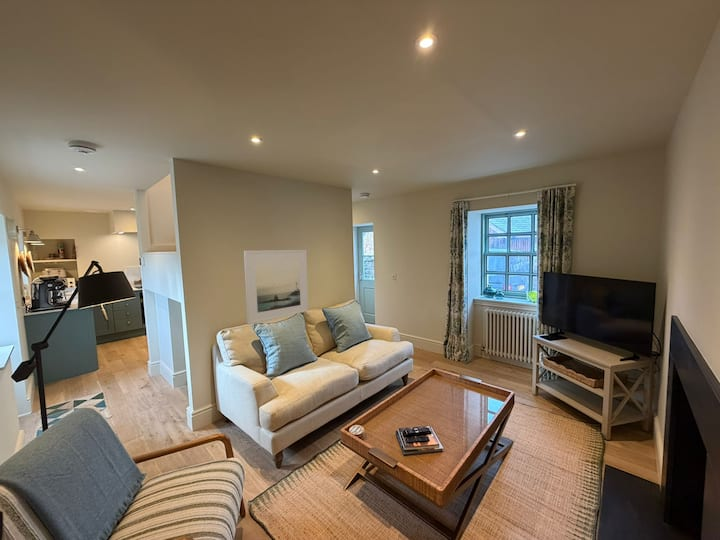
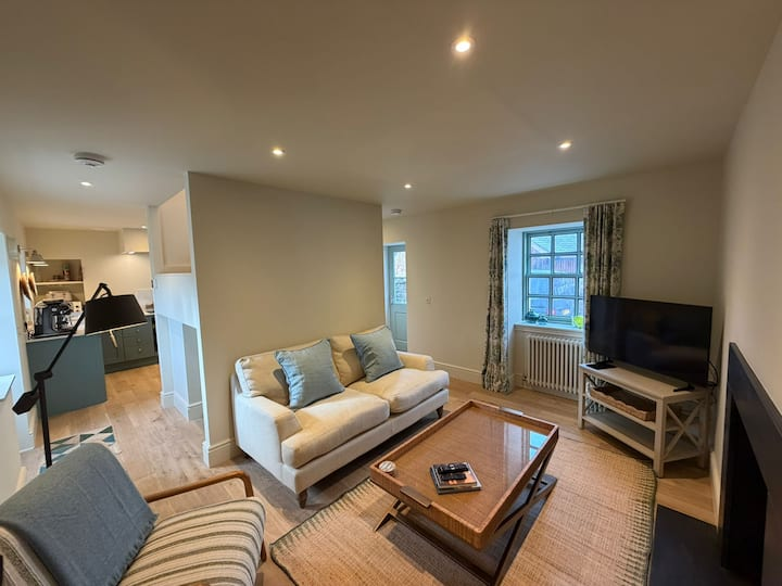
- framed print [243,249,309,326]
